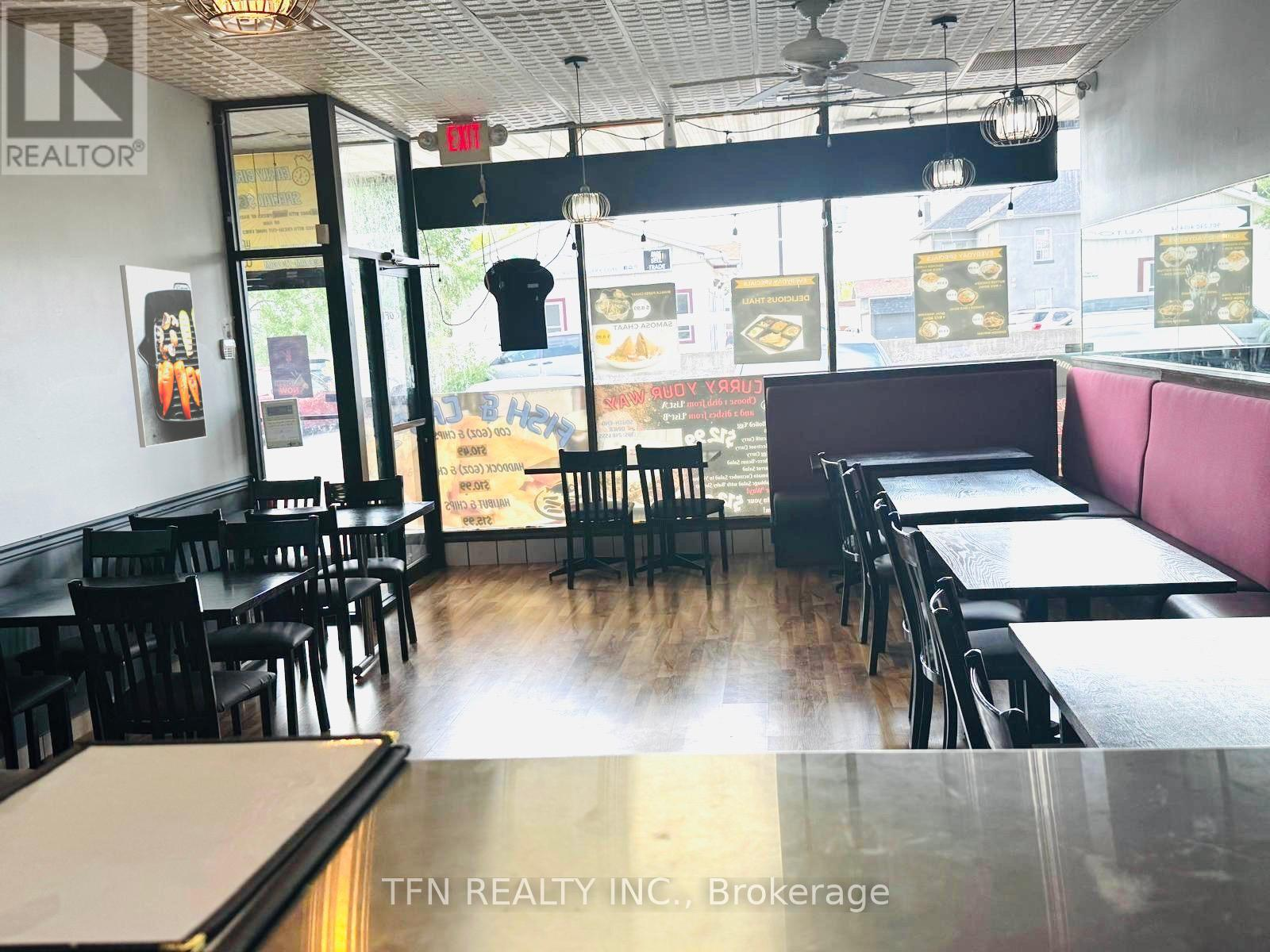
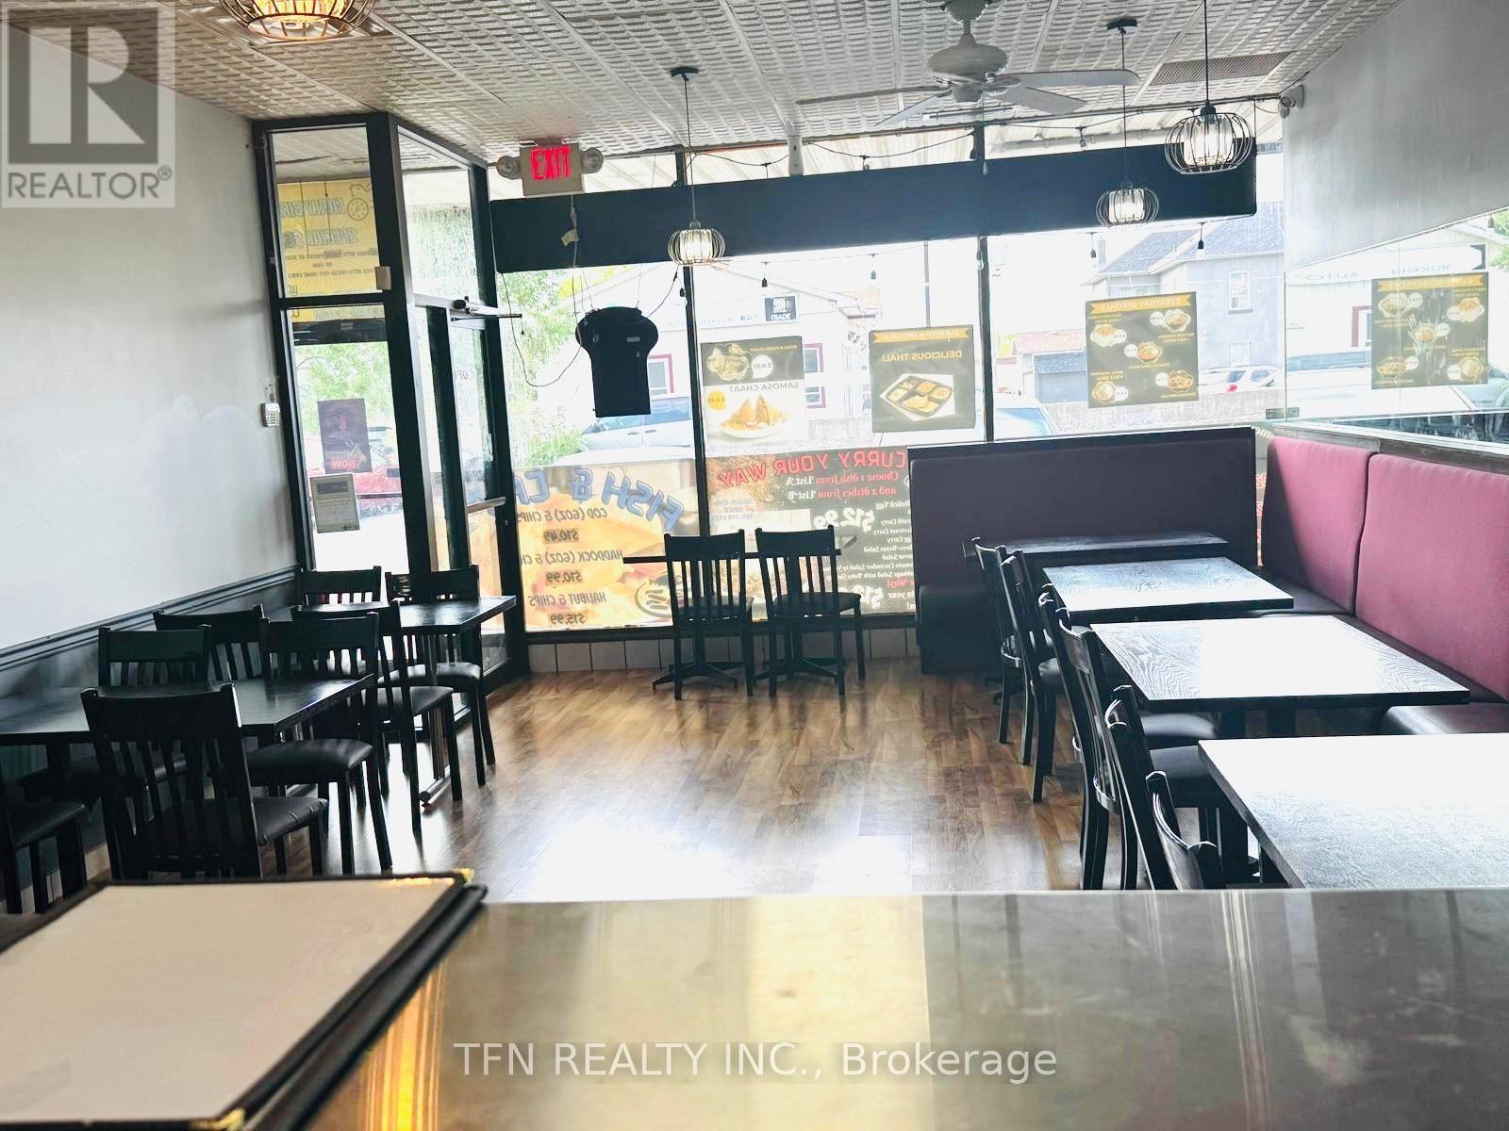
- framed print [119,264,208,448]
